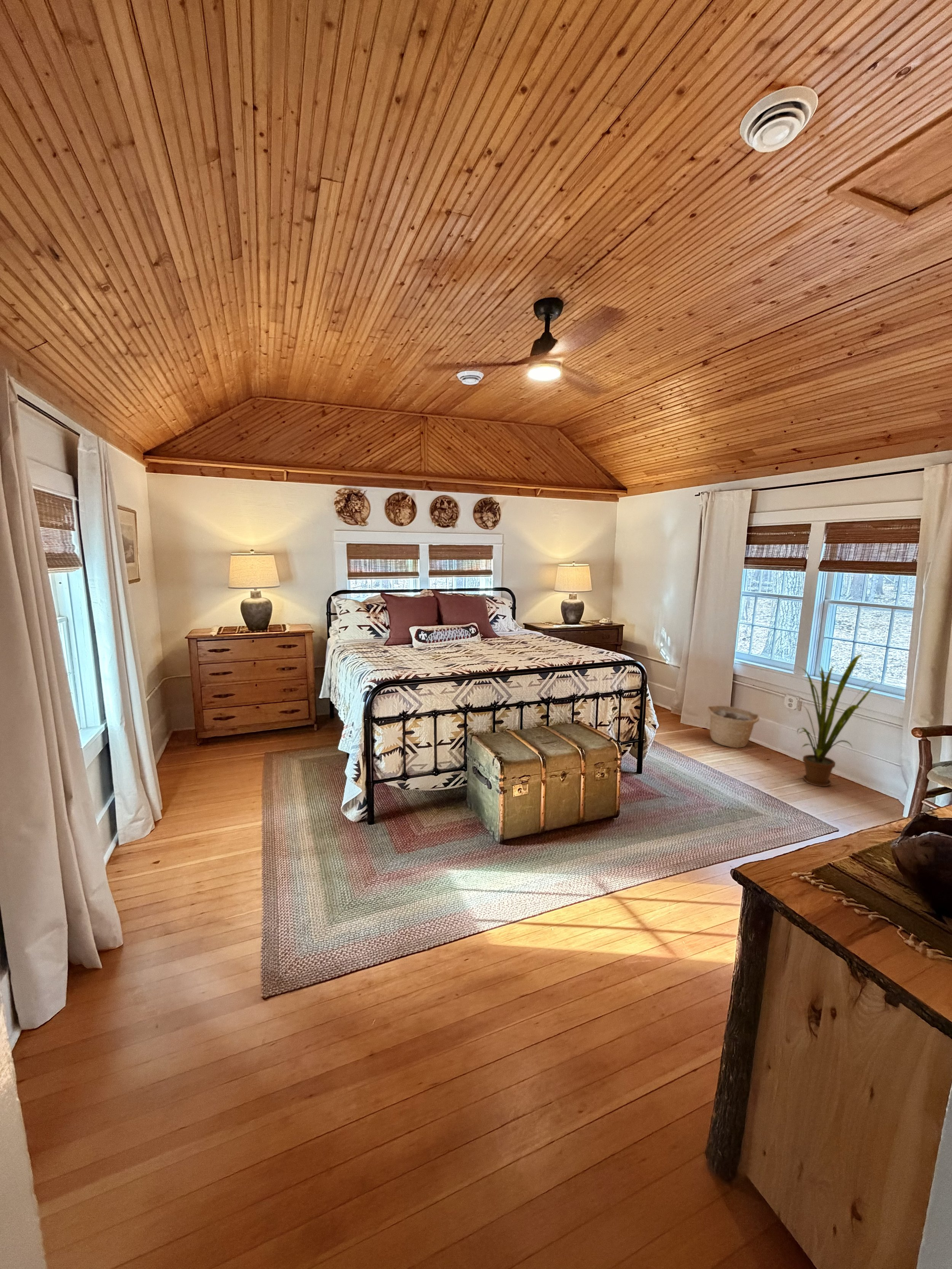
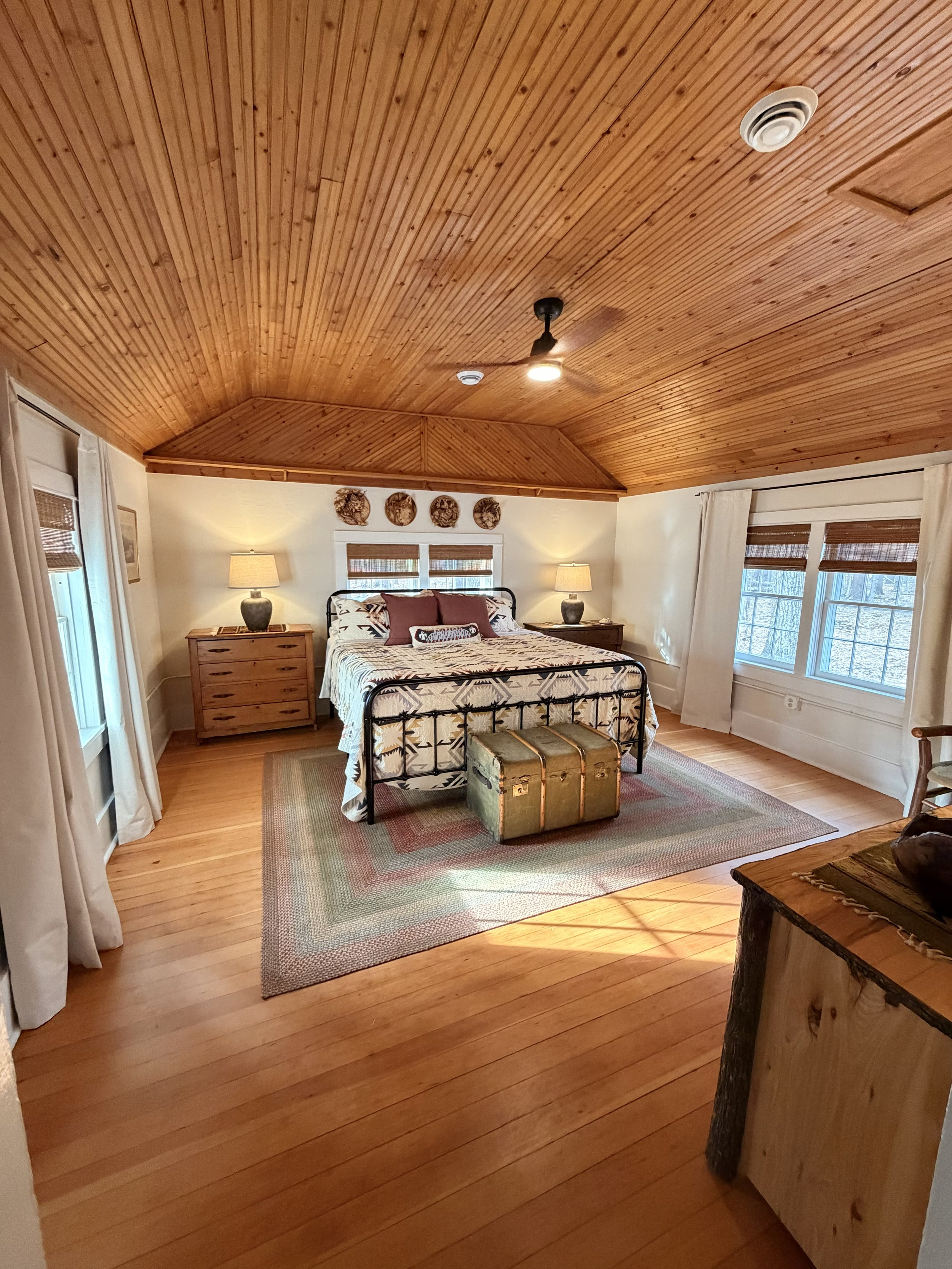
- house plant [796,654,878,787]
- basket [707,705,760,749]
